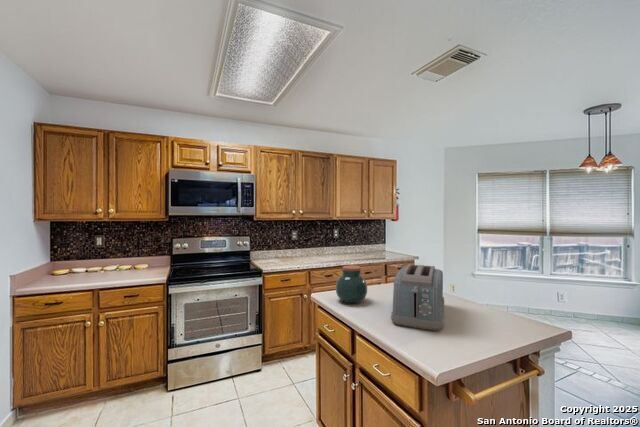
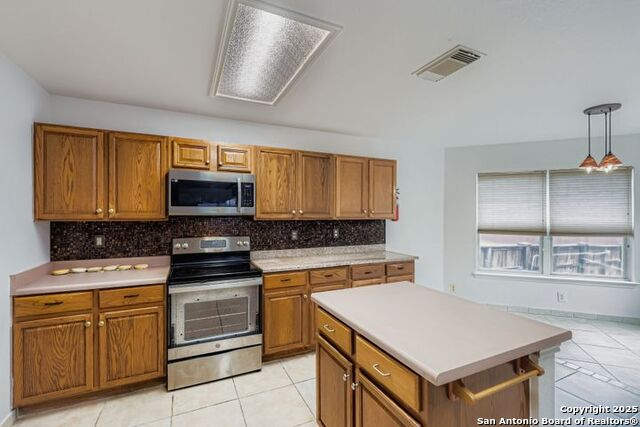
- jar [335,264,368,304]
- toaster [390,263,445,331]
